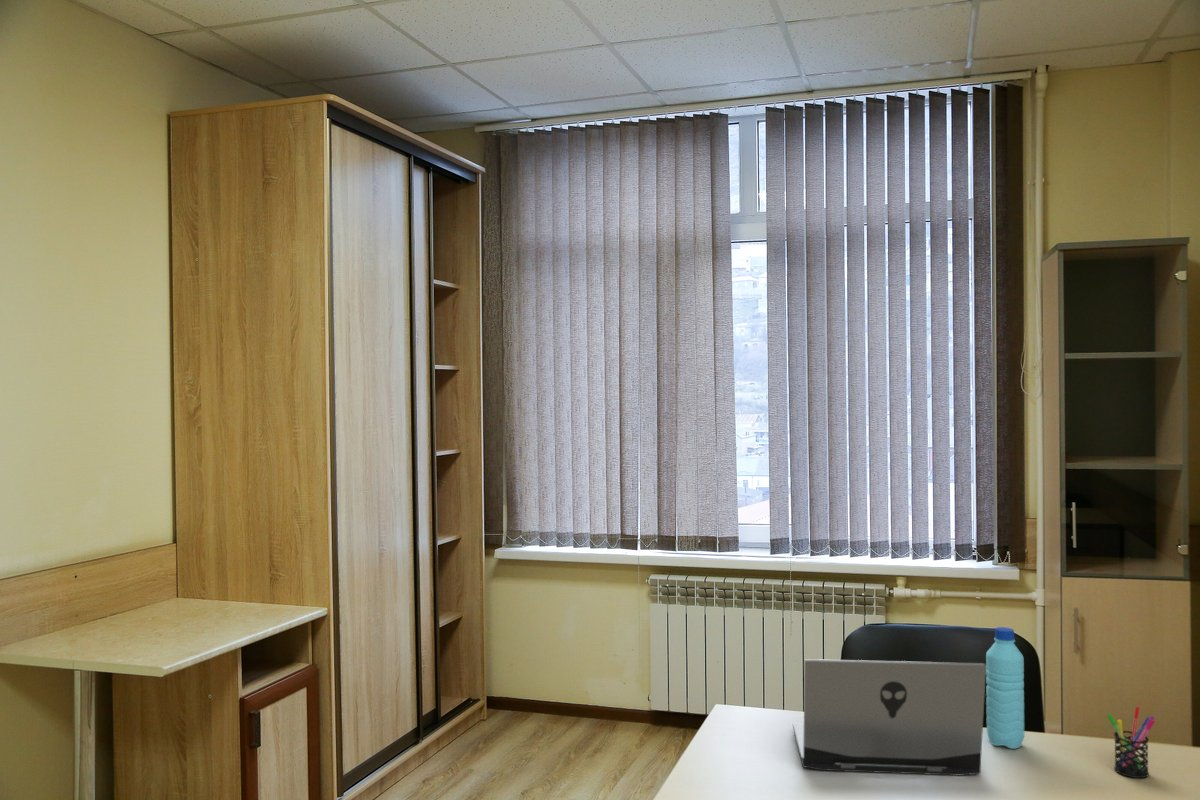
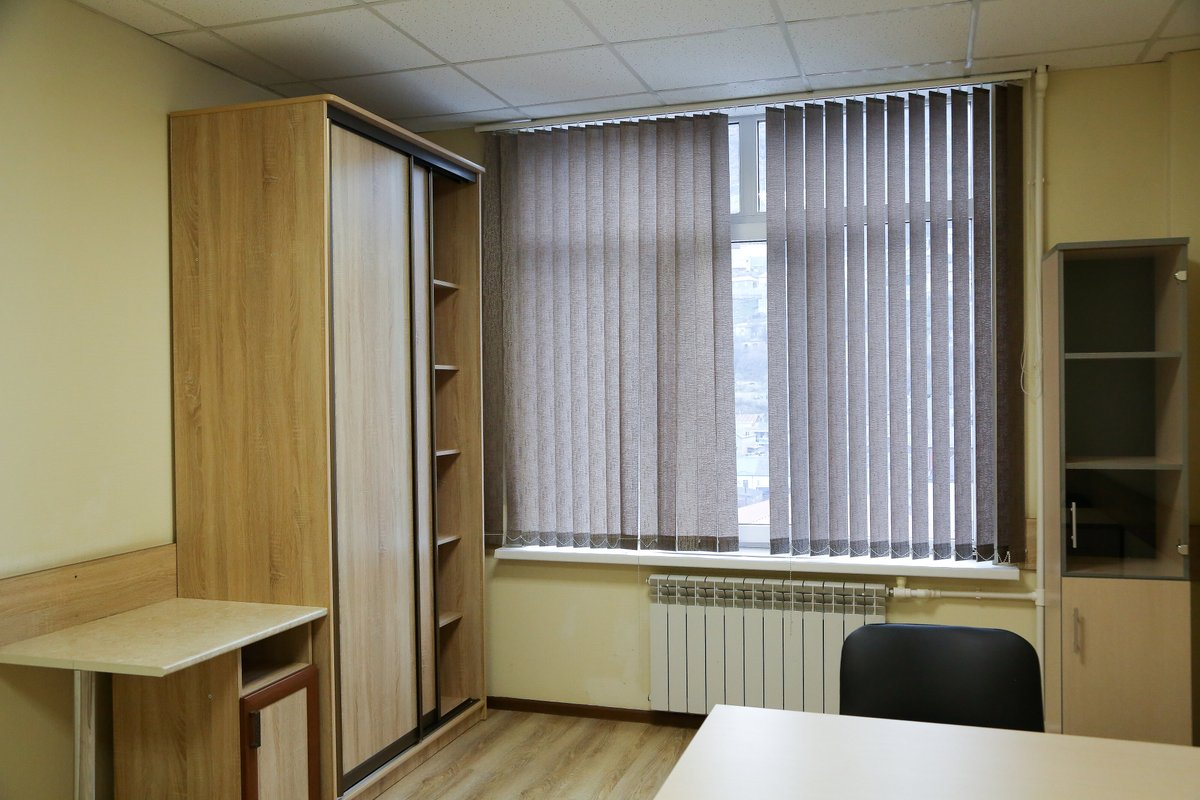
- pen holder [1106,705,1156,779]
- water bottle [985,626,1025,750]
- laptop [792,658,986,777]
